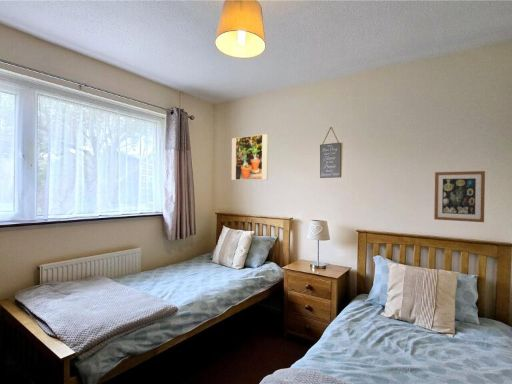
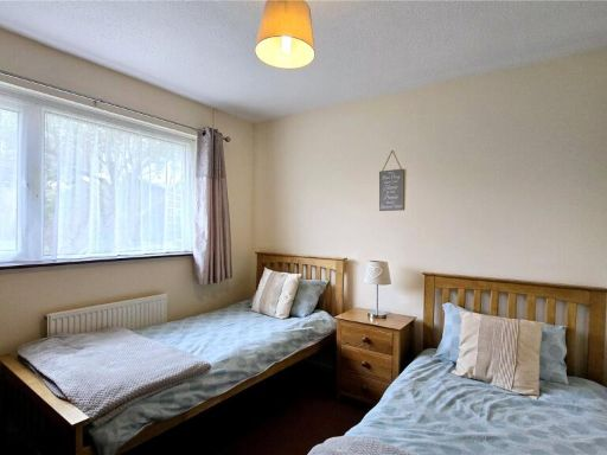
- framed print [231,133,269,181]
- wall art [433,170,486,223]
